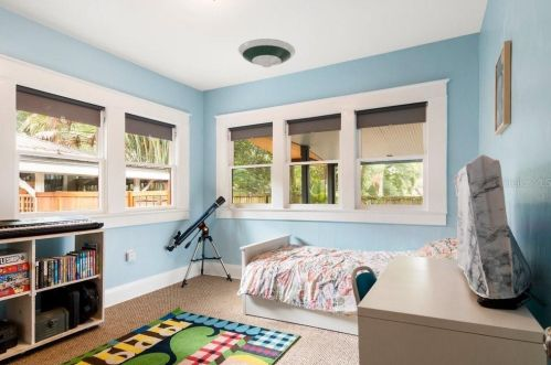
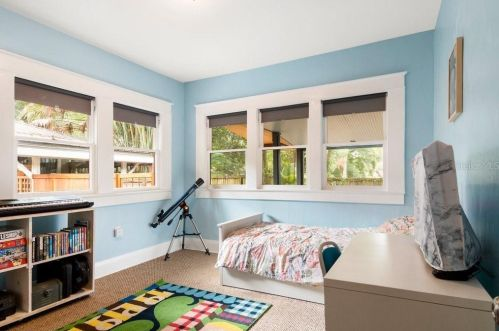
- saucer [237,37,296,68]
